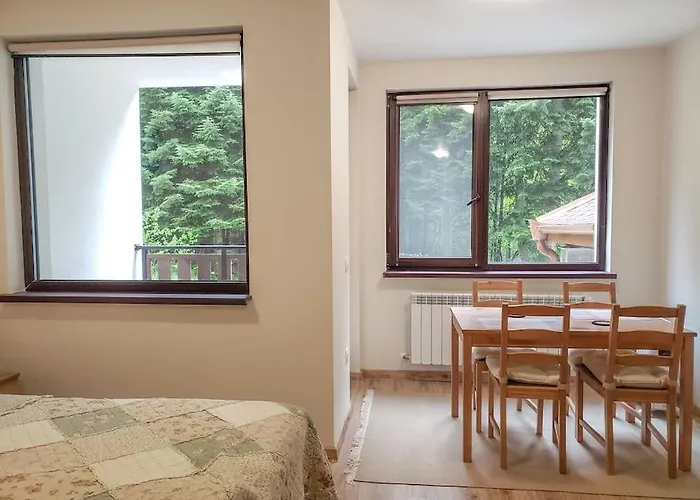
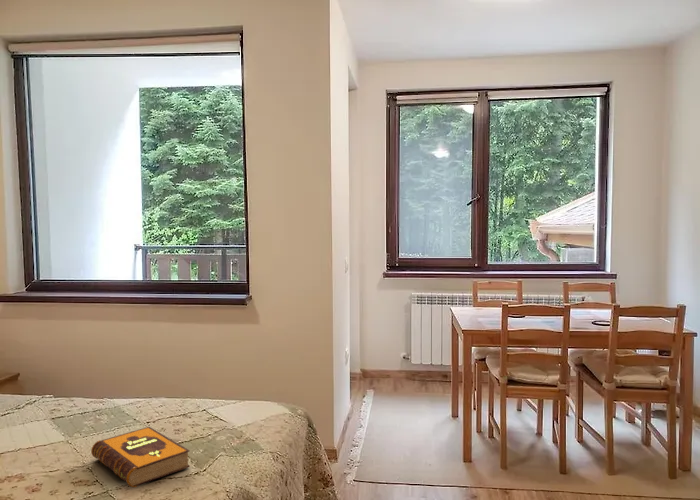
+ hardback book [90,426,191,488]
